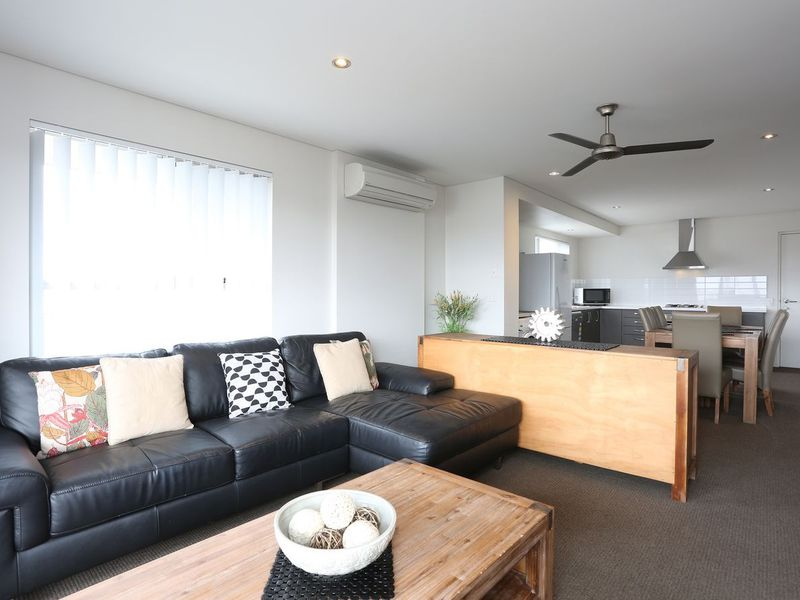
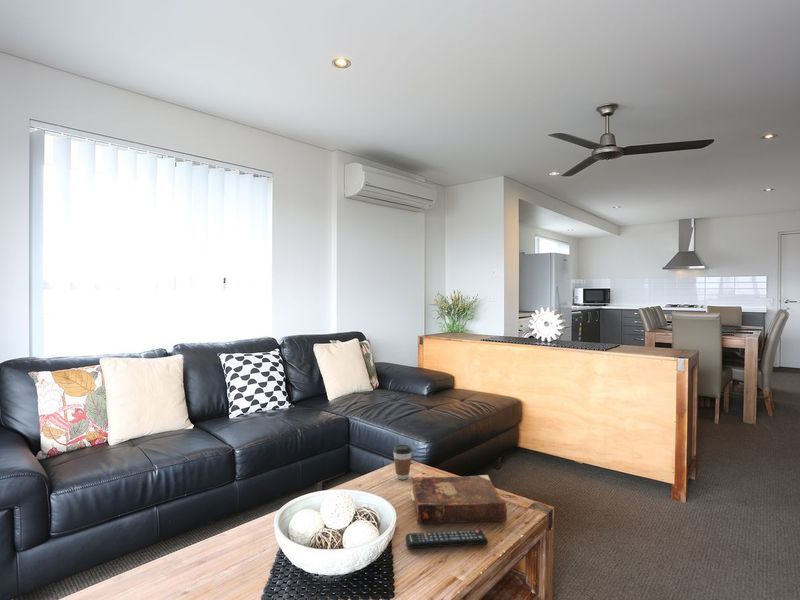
+ remote control [405,529,489,550]
+ book [409,474,508,525]
+ coffee cup [392,444,413,480]
